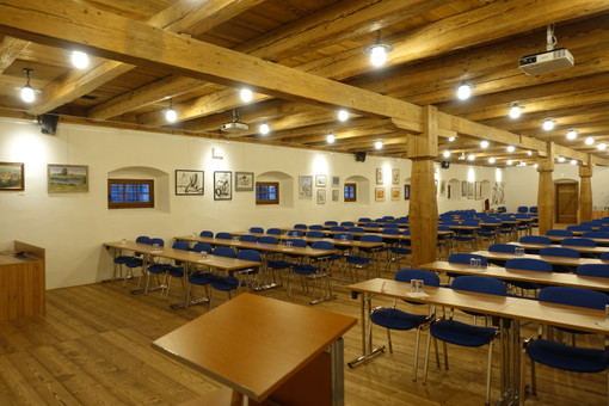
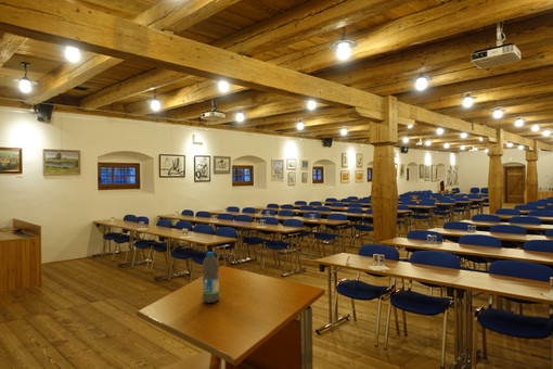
+ water bottle [201,251,220,304]
